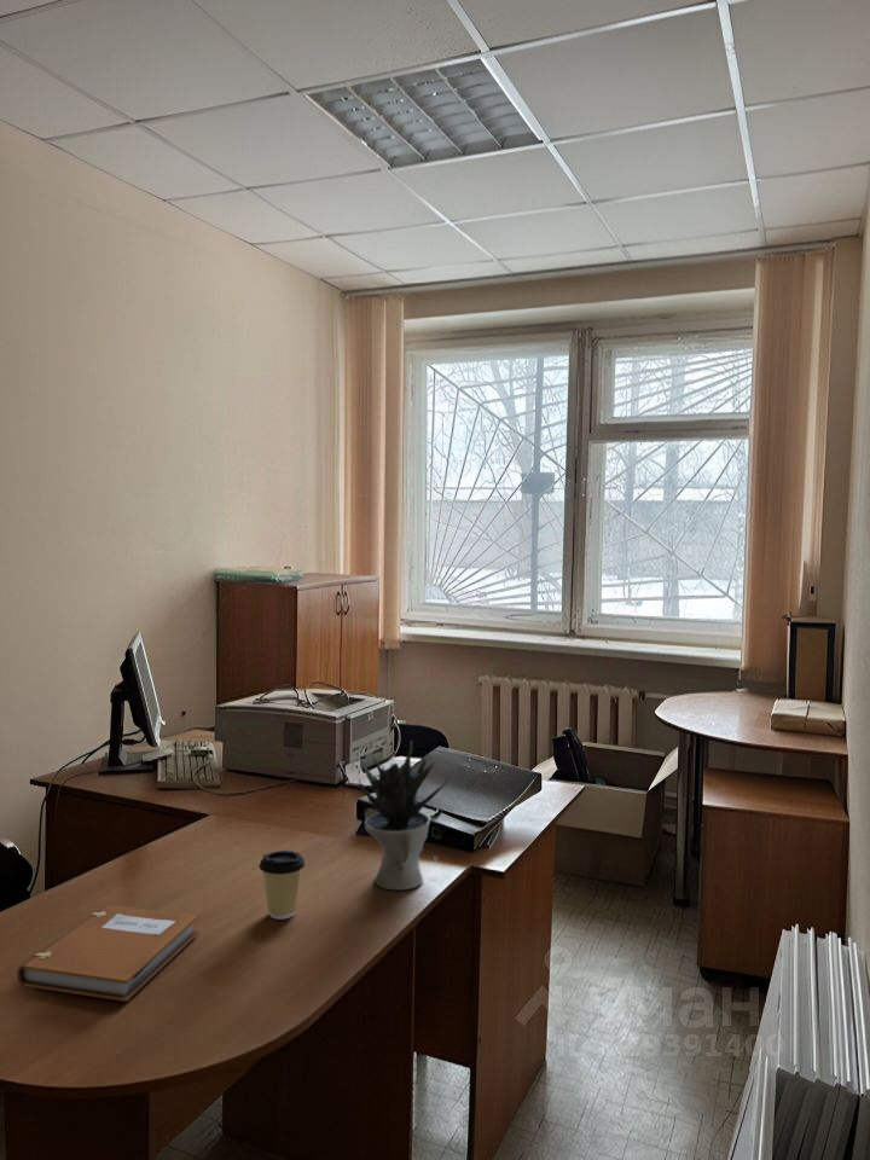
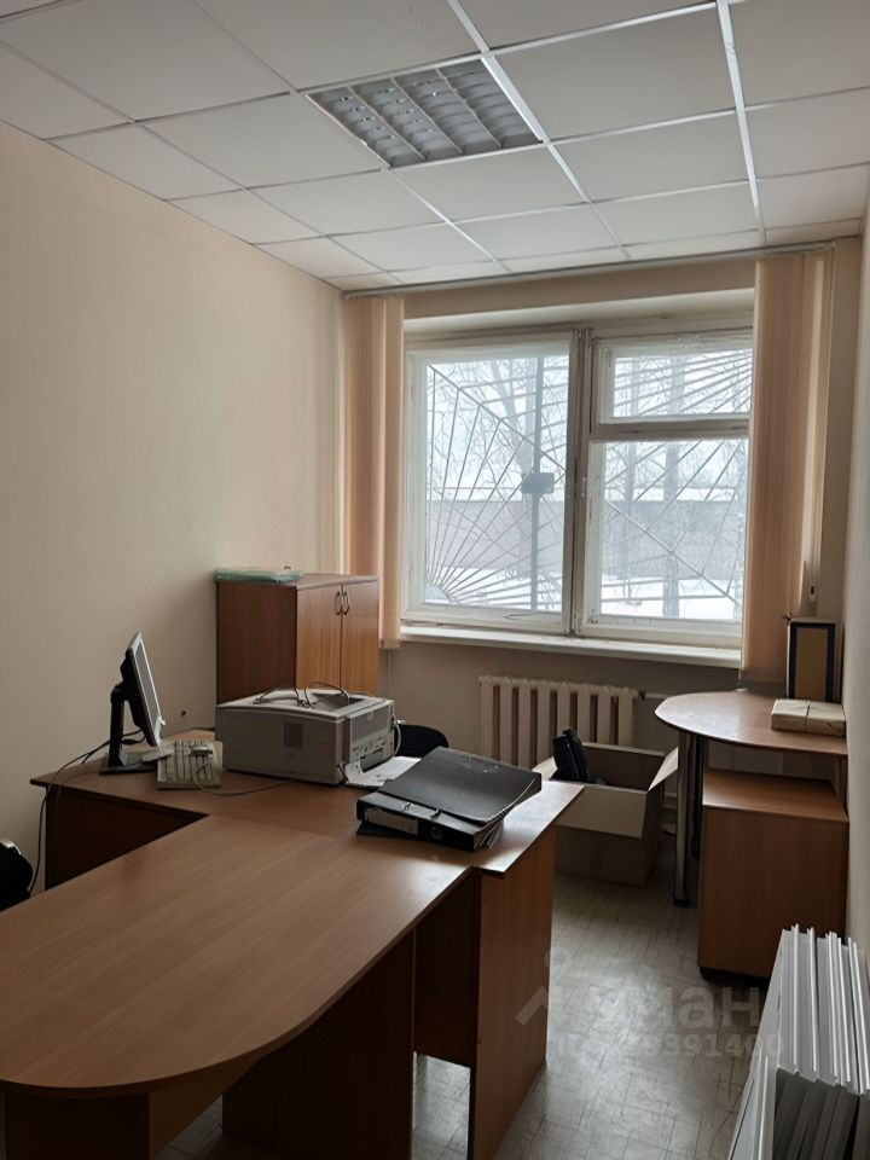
- notebook [16,904,199,1003]
- coffee cup [259,849,306,921]
- potted plant [358,740,451,892]
